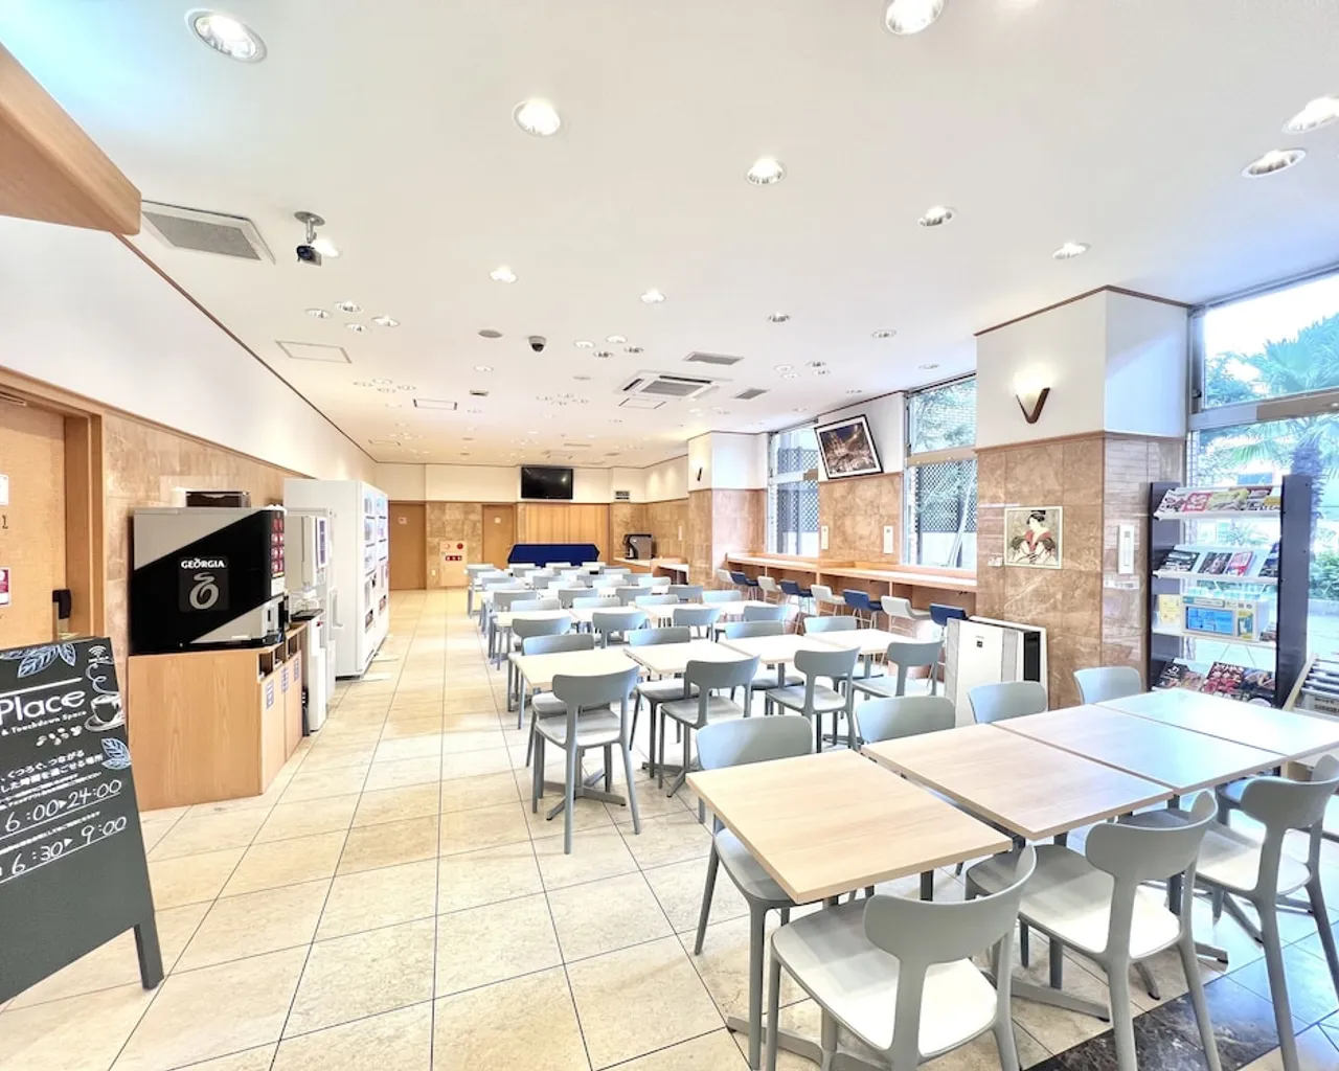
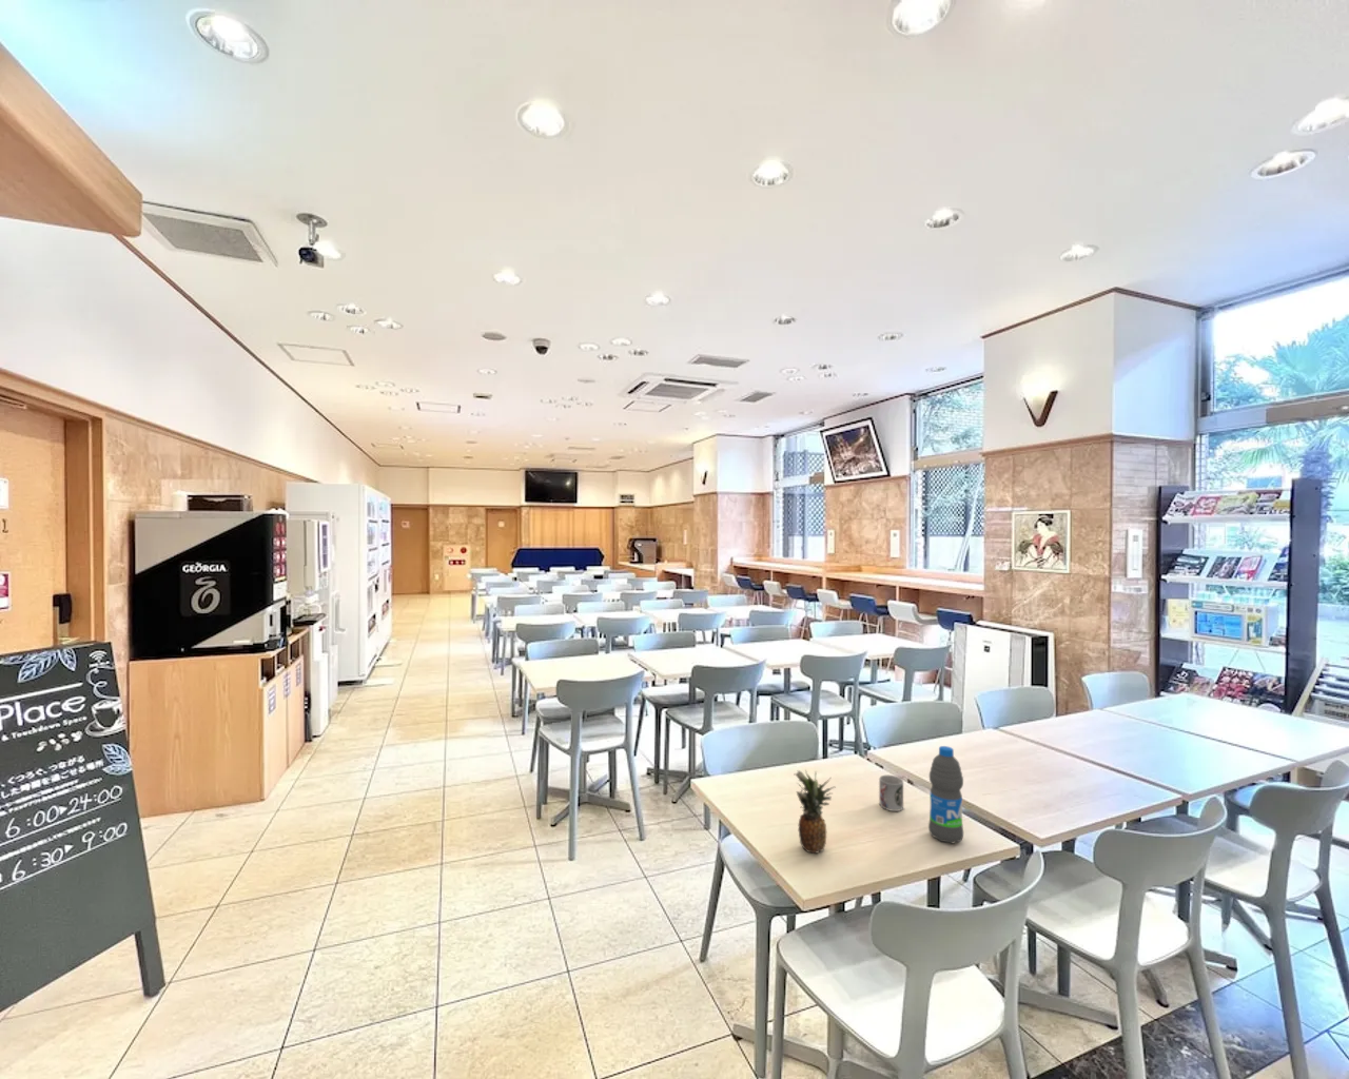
+ cup [878,774,904,813]
+ fruit [794,769,836,854]
+ water bottle [927,745,965,844]
